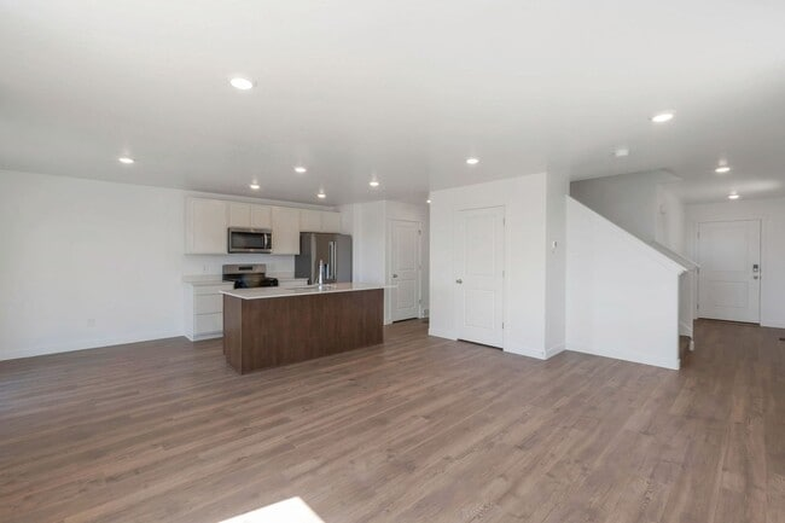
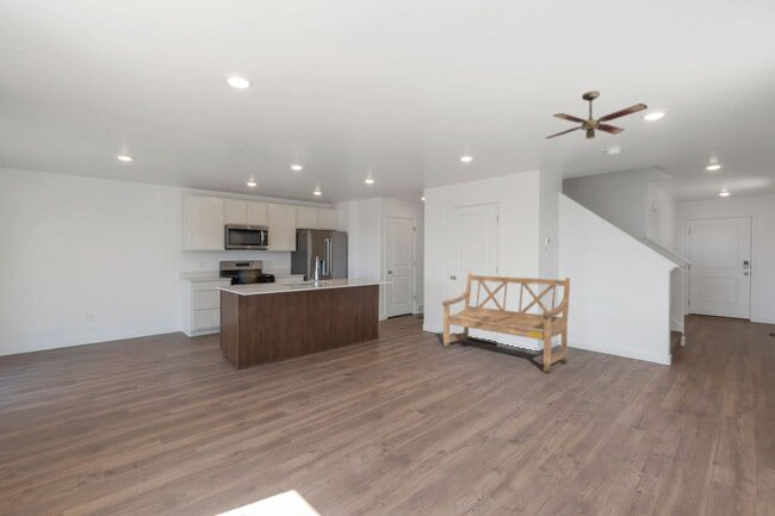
+ bench [441,272,571,374]
+ ceiling fan [544,89,649,139]
